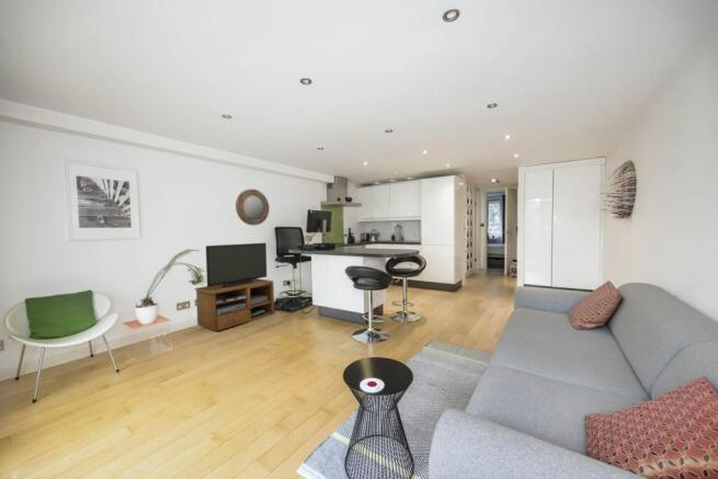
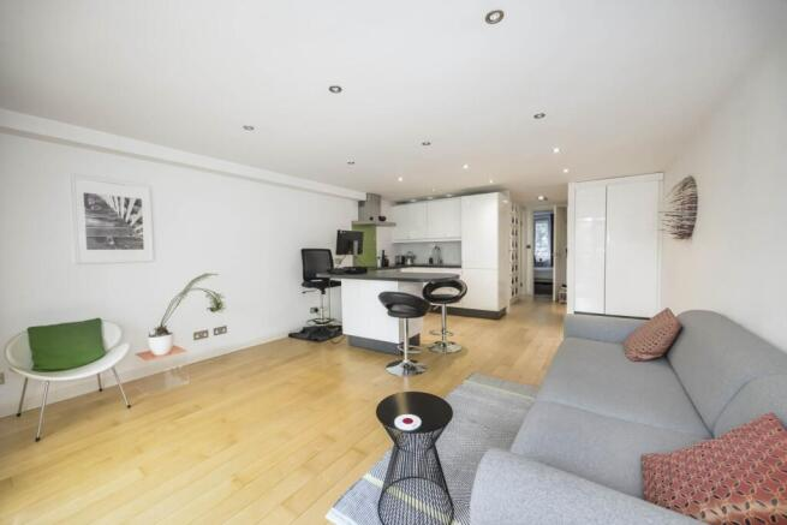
- tv stand [194,242,275,332]
- home mirror [235,189,271,227]
